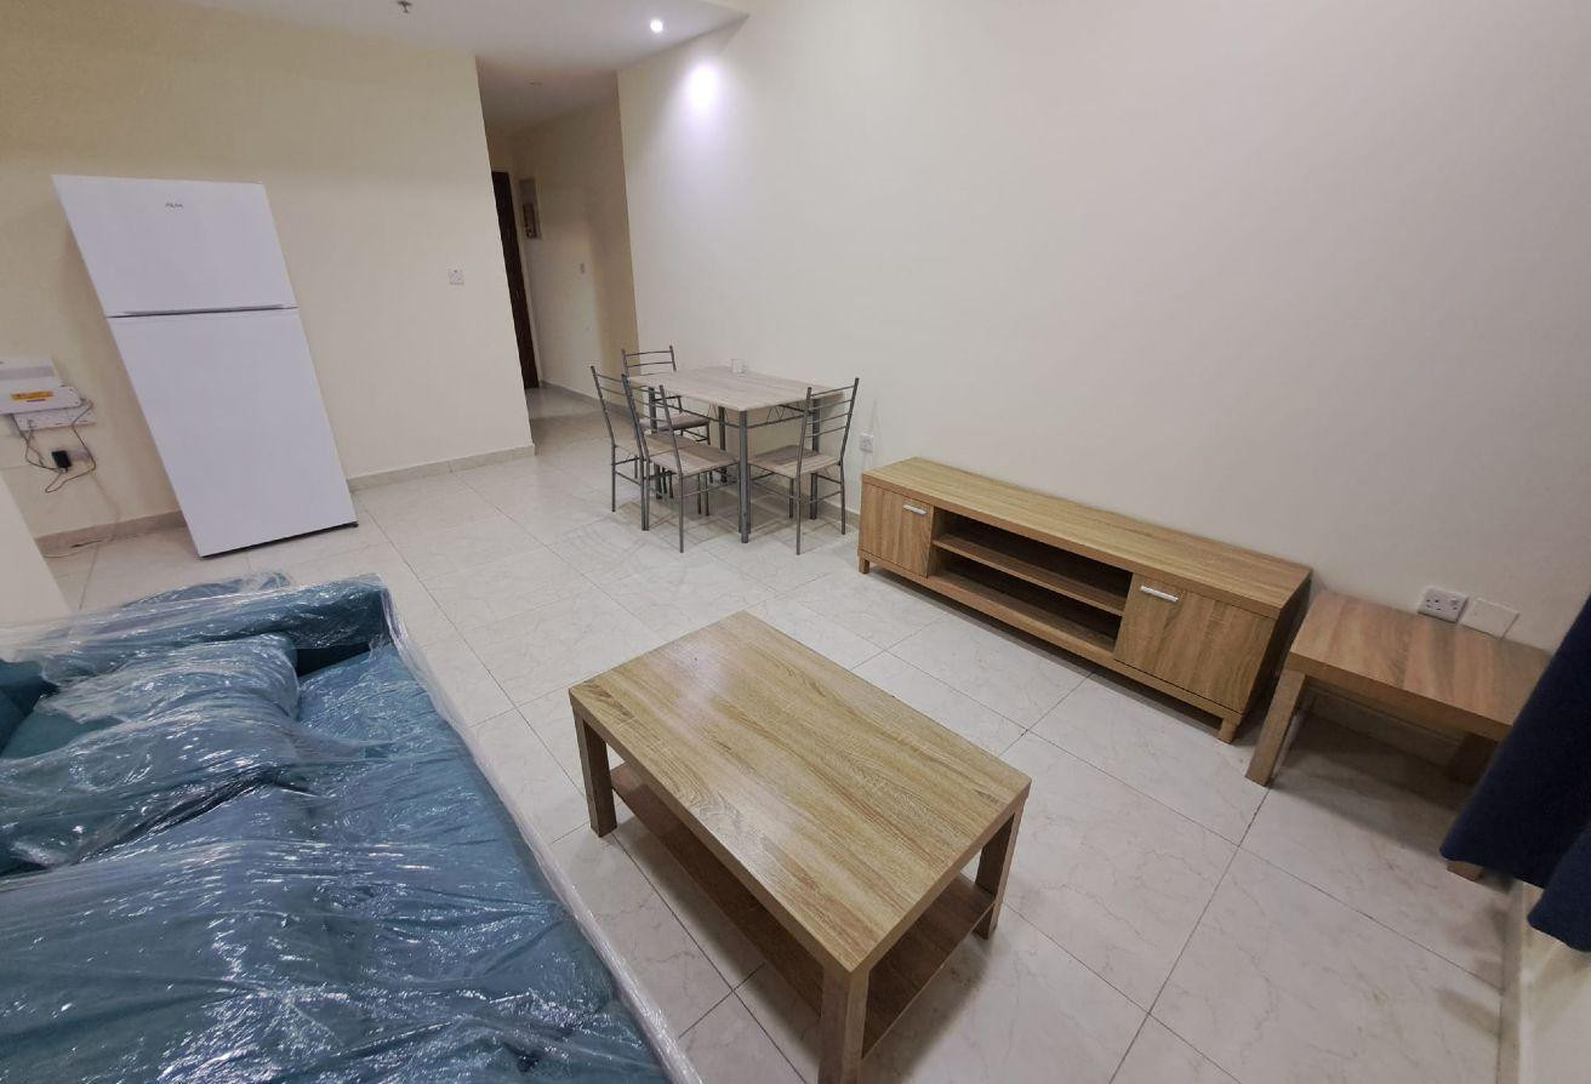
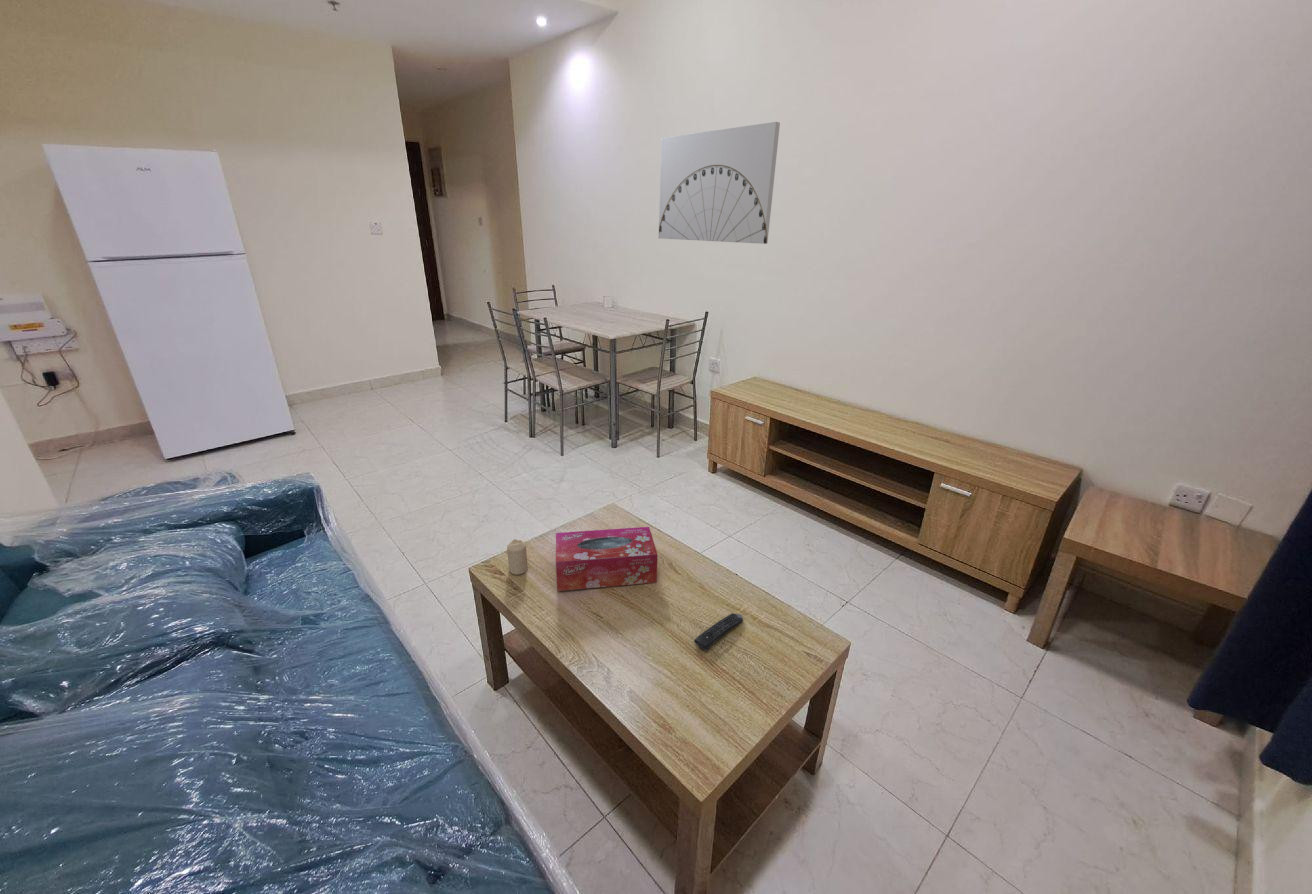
+ candle [506,538,529,576]
+ remote control [693,612,744,652]
+ wall art [658,121,781,245]
+ tissue box [555,526,659,592]
